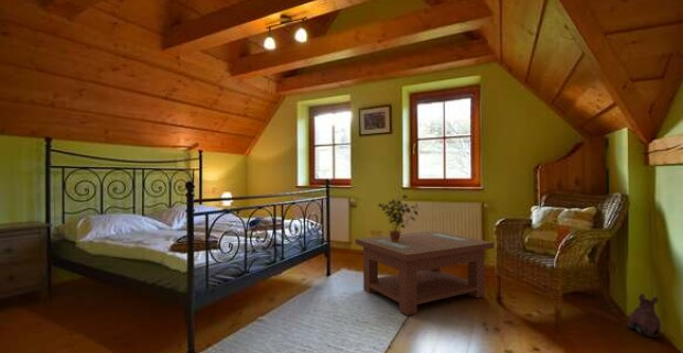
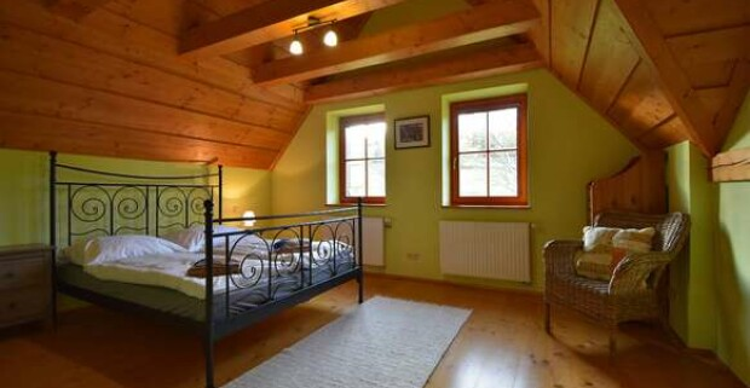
- plush toy [626,293,662,339]
- potted plant [377,194,421,241]
- coffee table [355,230,495,317]
